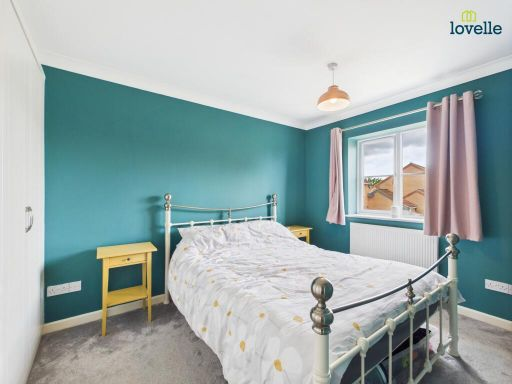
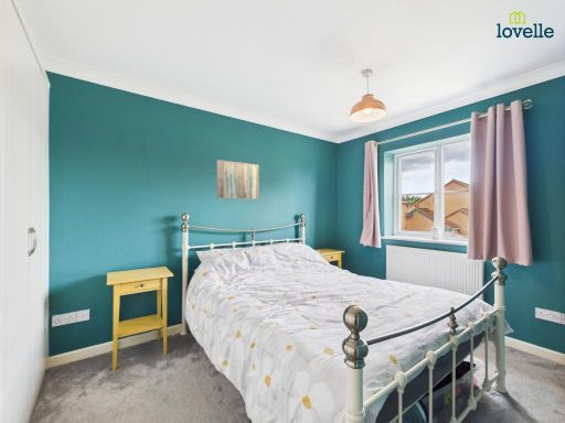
+ wall art [215,159,259,200]
